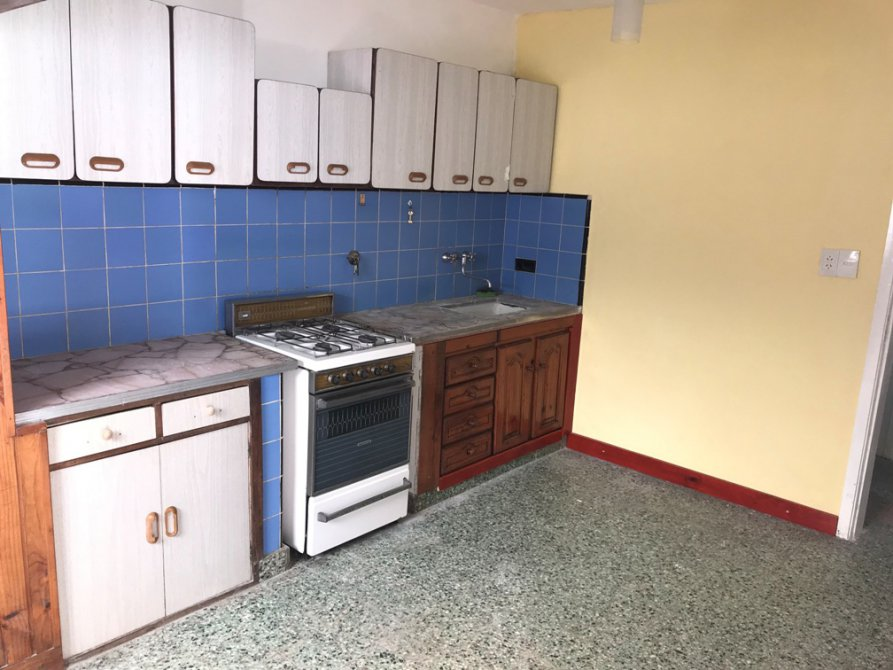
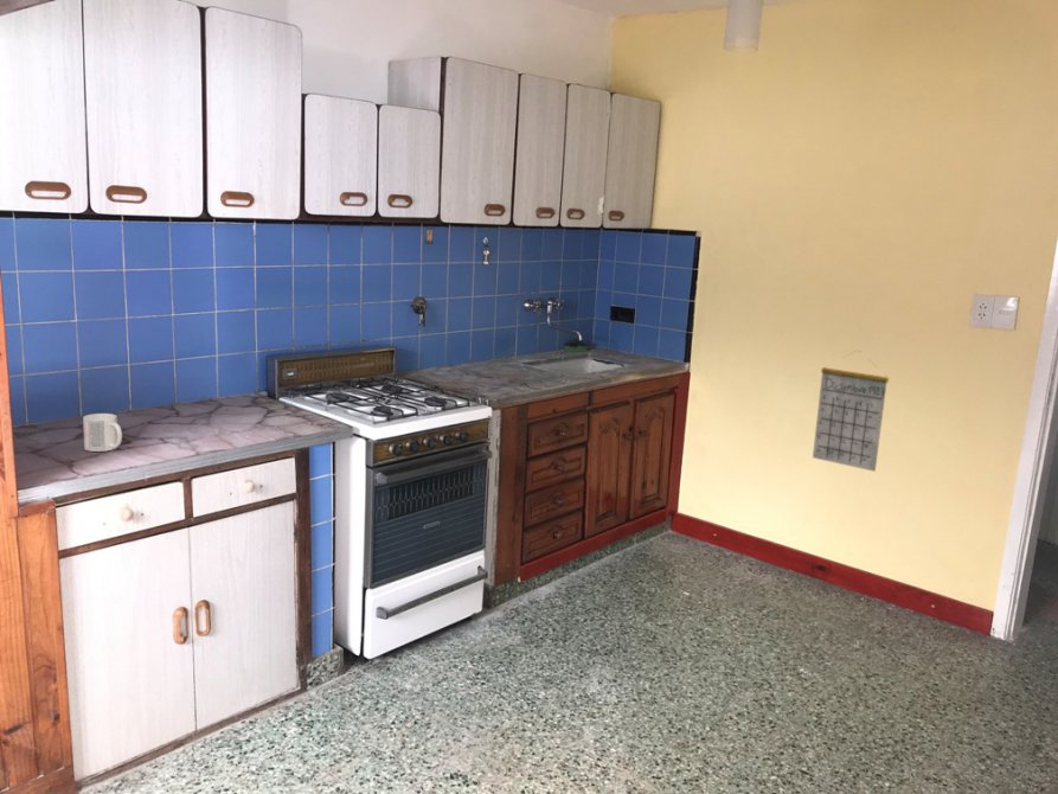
+ calendar [812,348,890,473]
+ mug [82,412,123,453]
